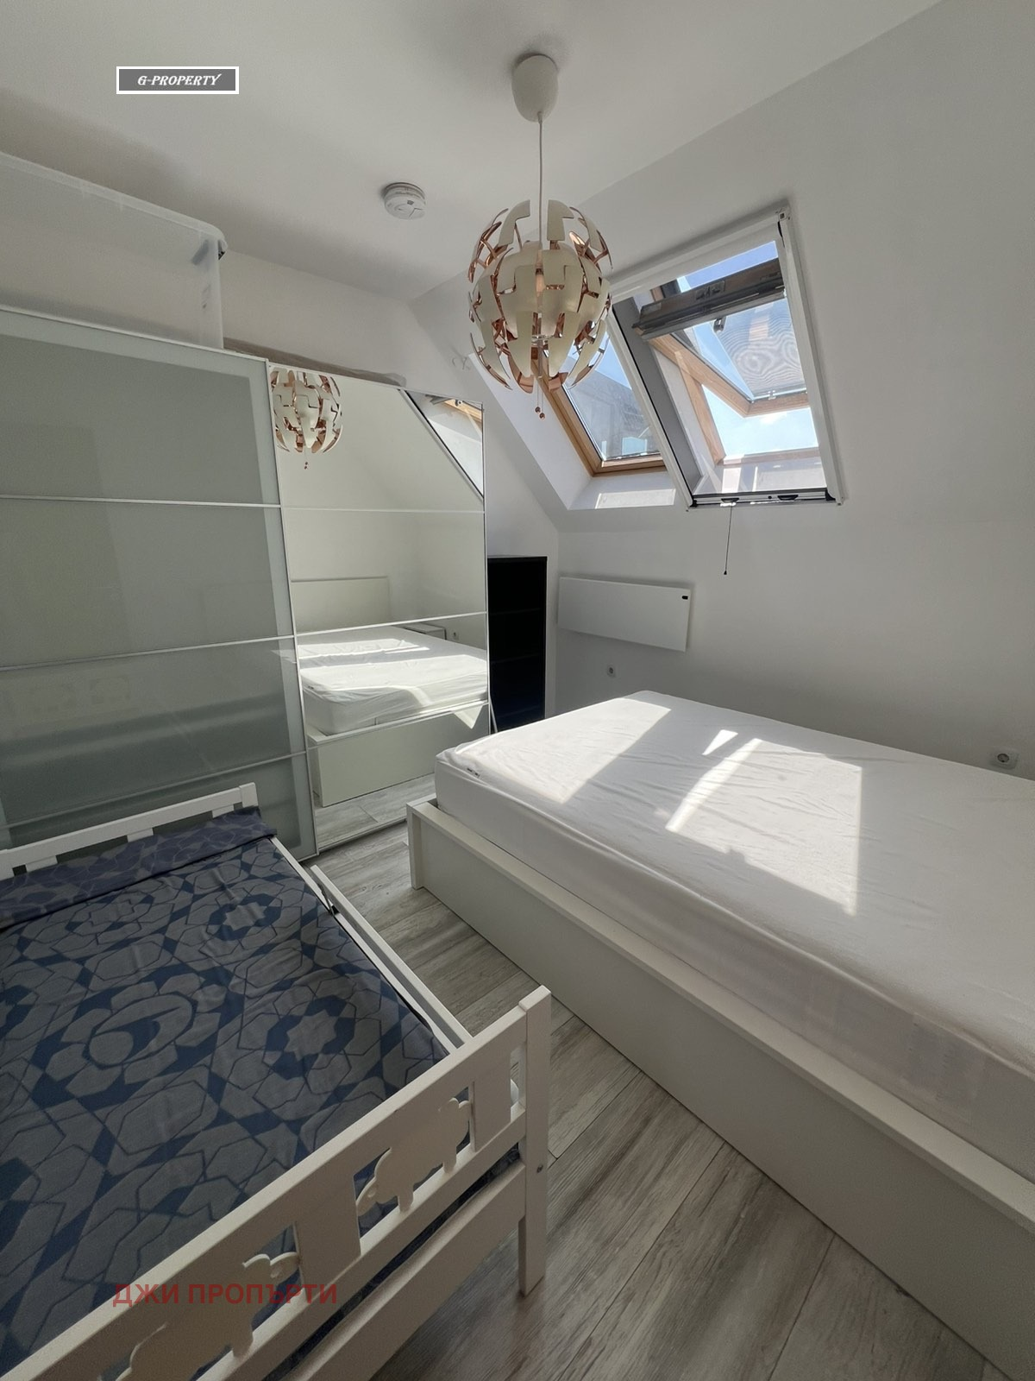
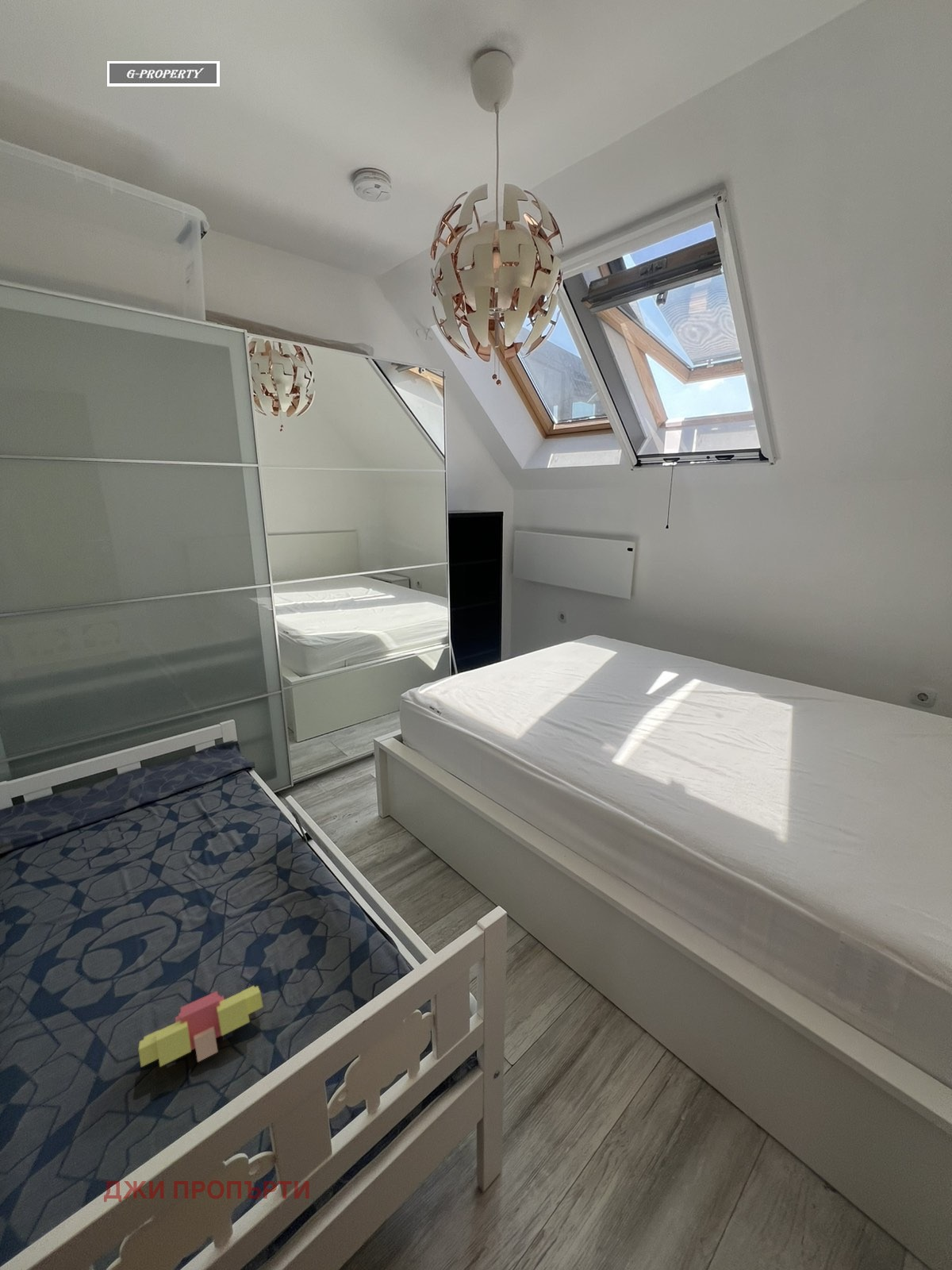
+ toy blocks [138,985,264,1068]
